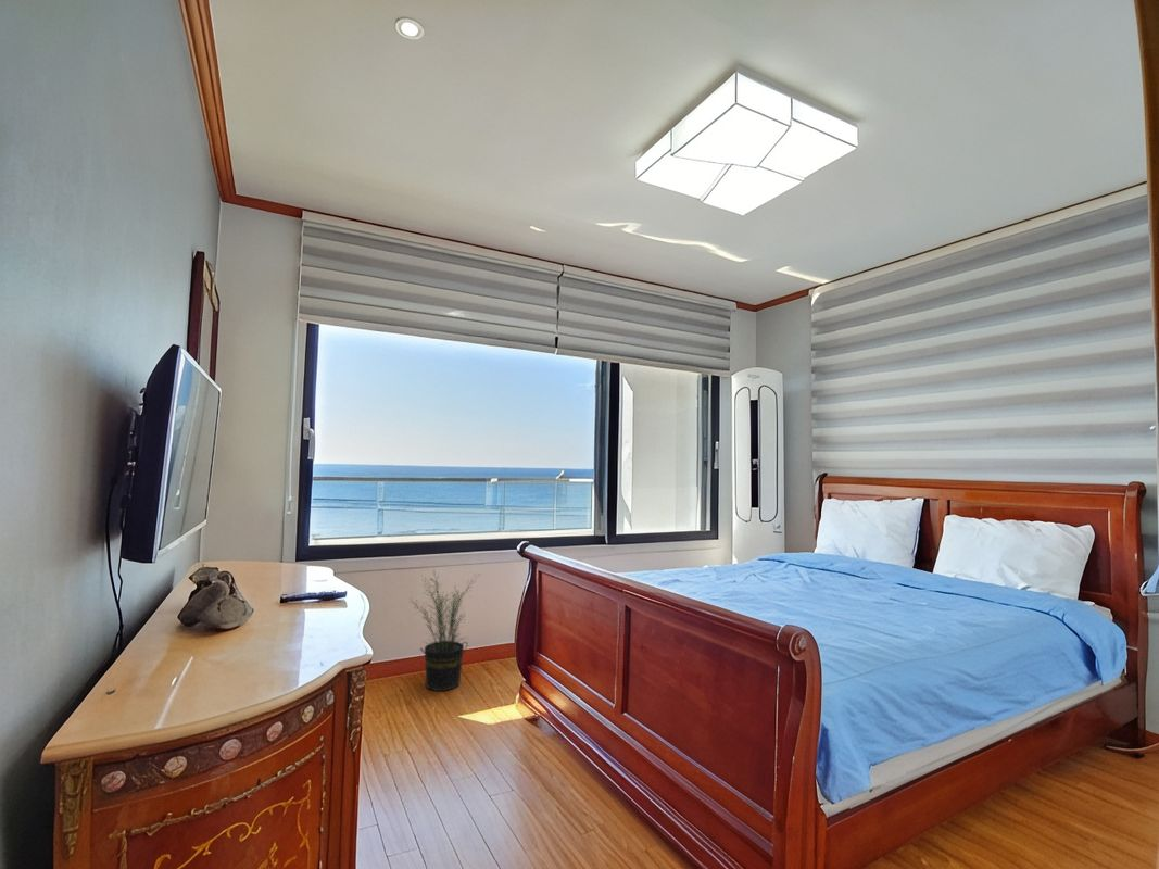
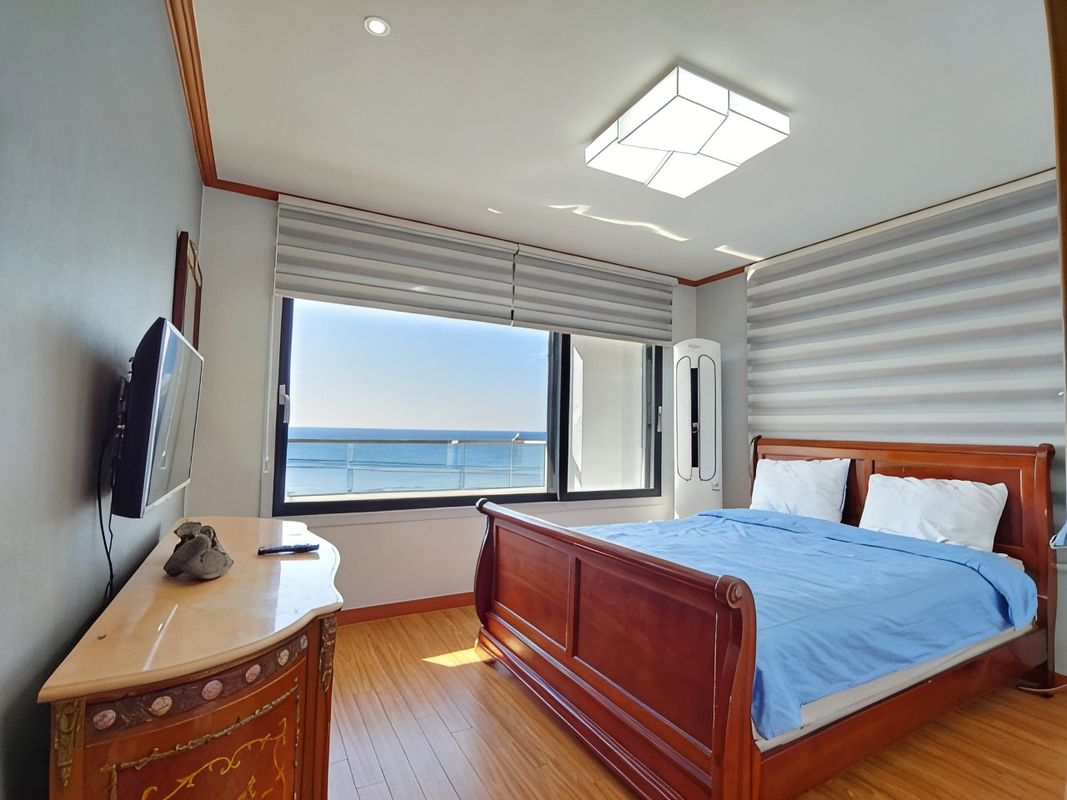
- potted plant [406,569,482,692]
